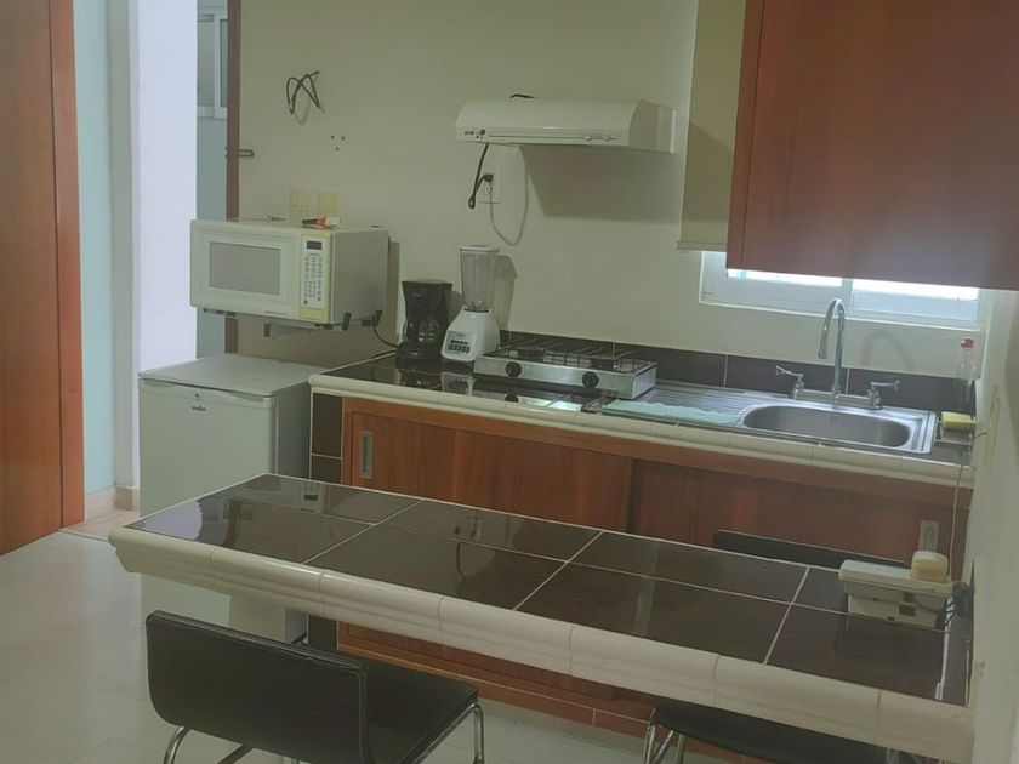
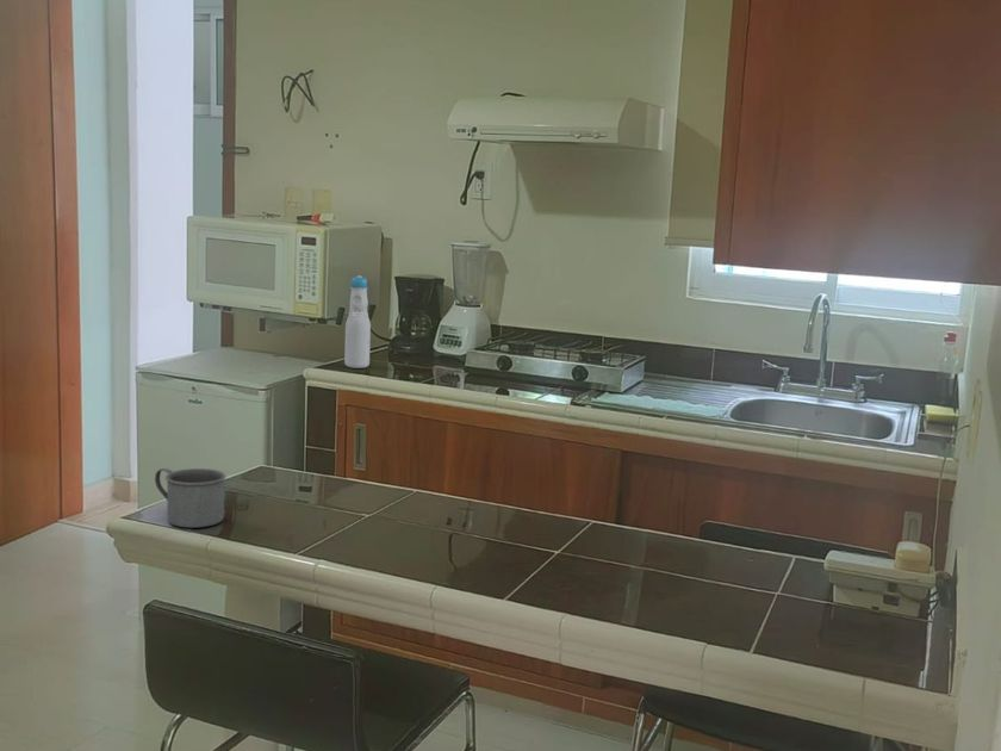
+ mug [154,467,226,529]
+ bottle [343,274,372,370]
